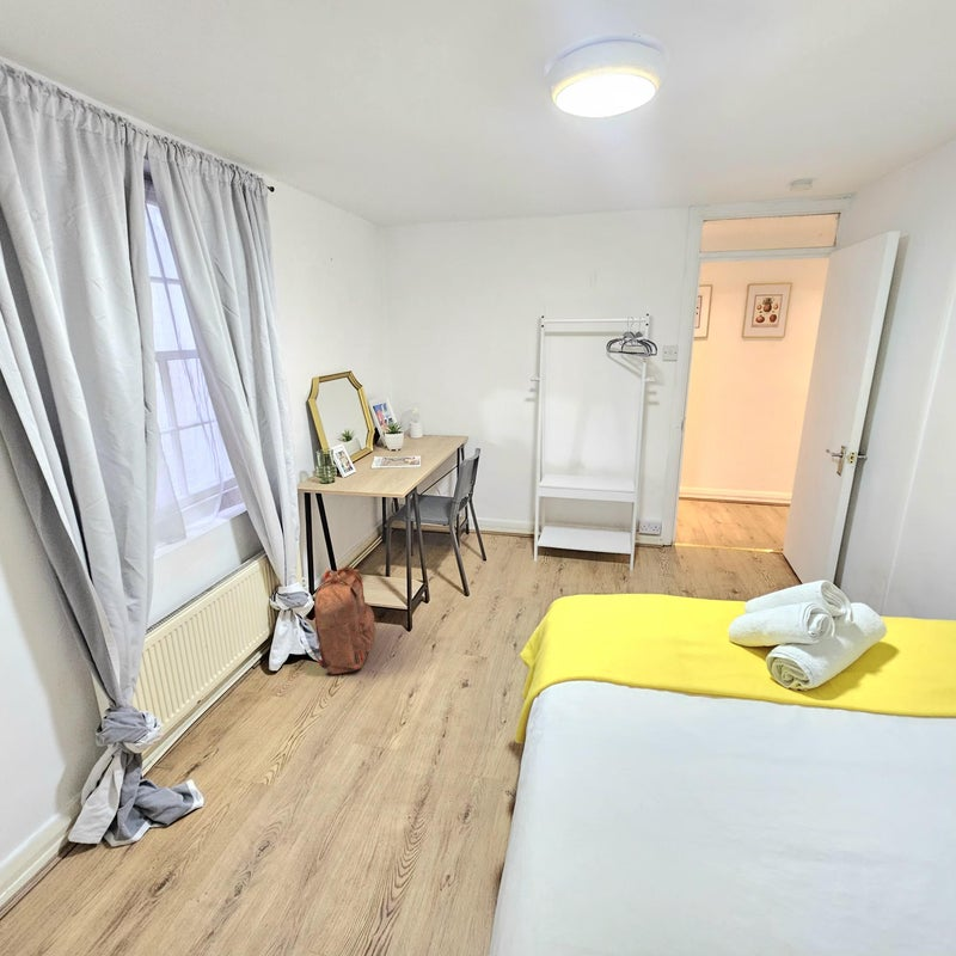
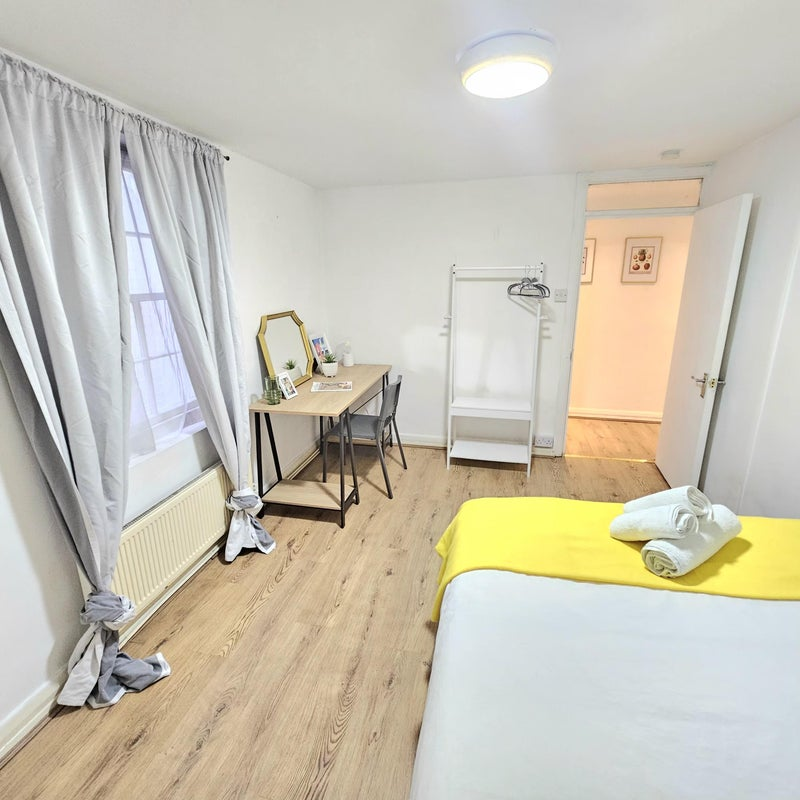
- backpack [313,565,376,675]
